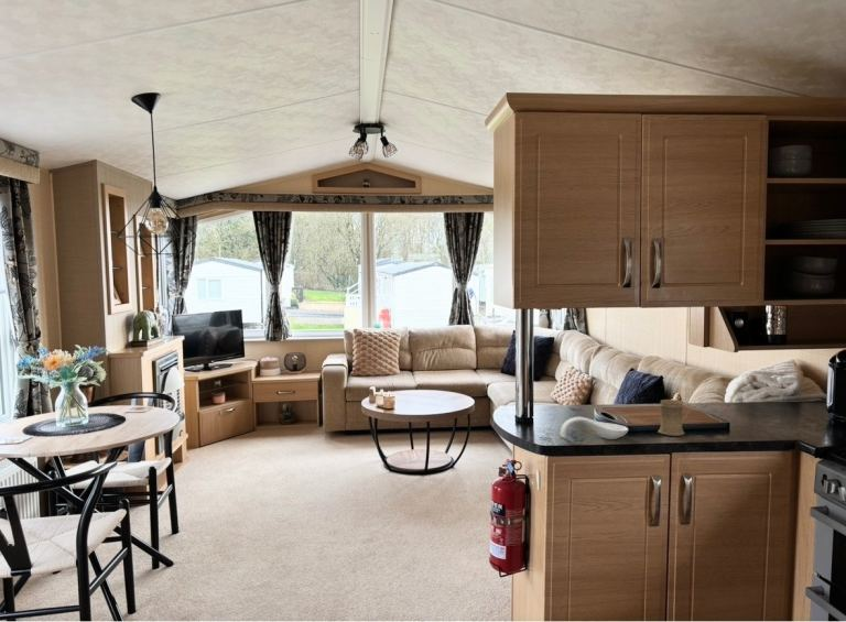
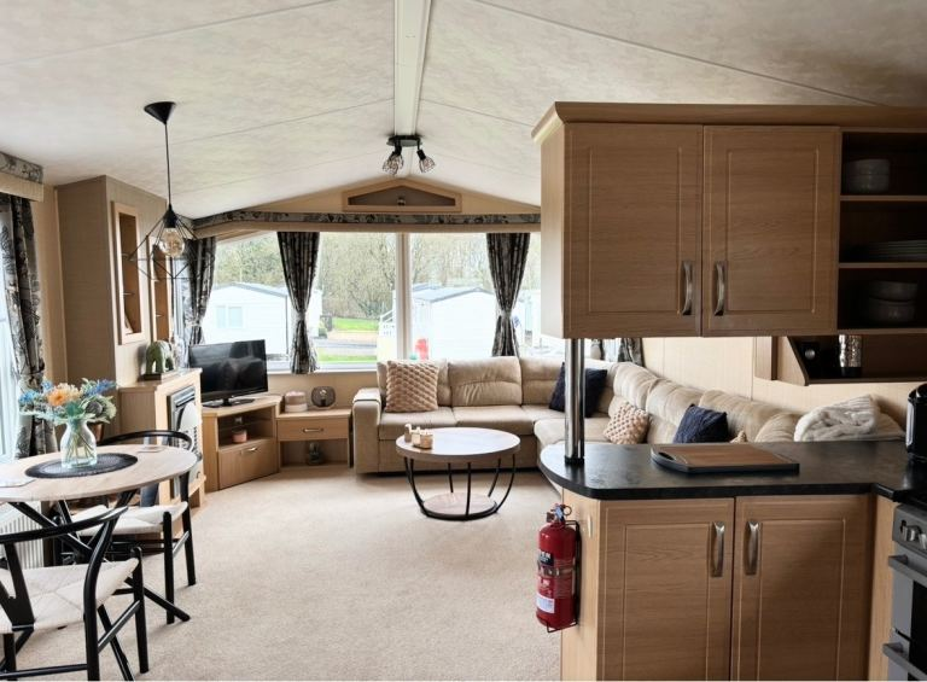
- mug [657,399,691,437]
- spoon rest [558,416,629,440]
